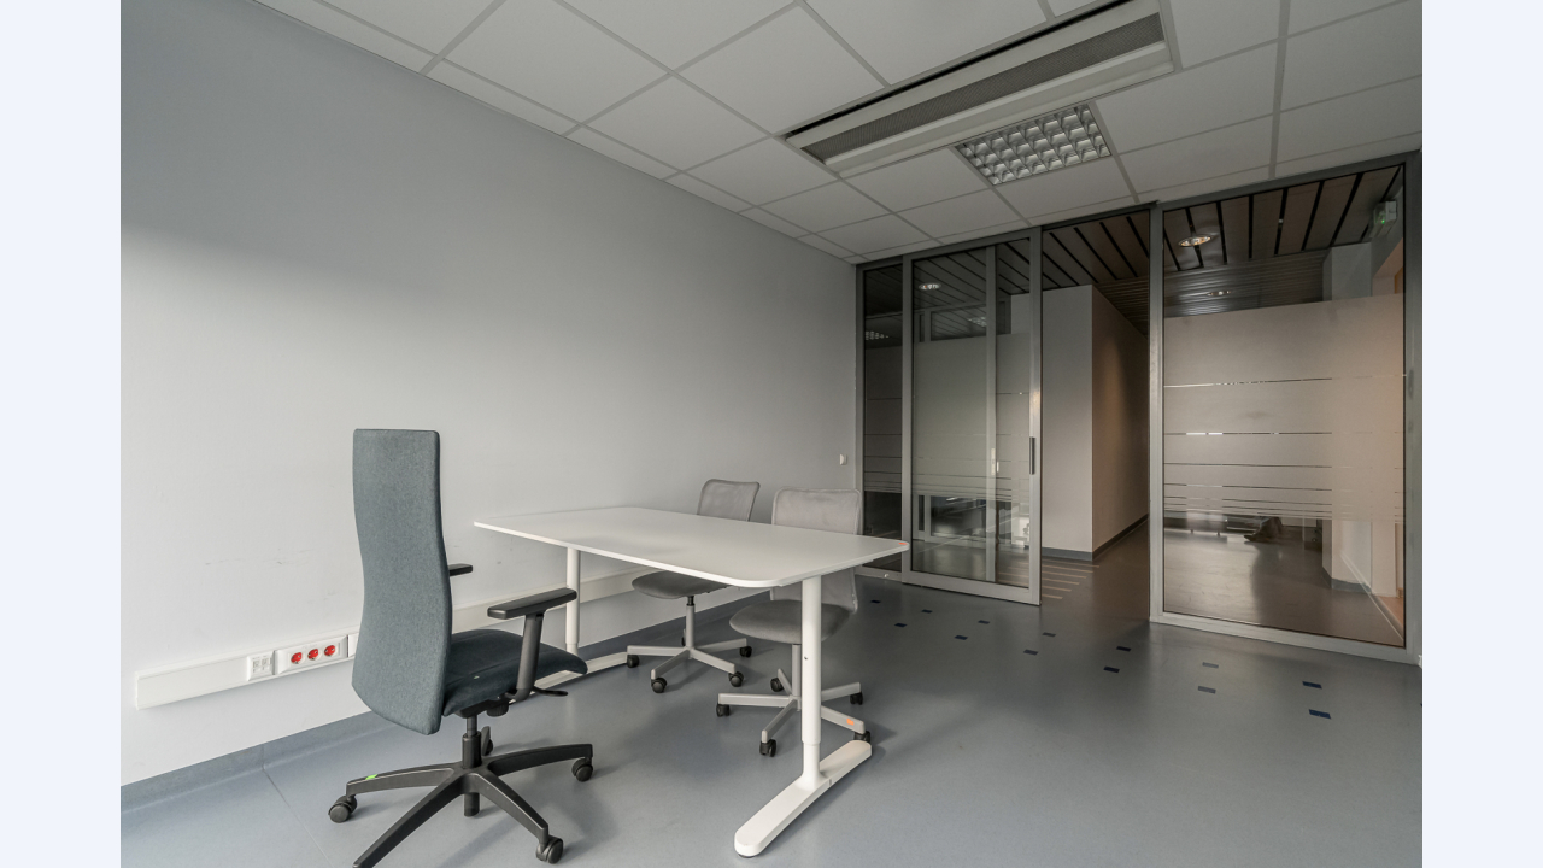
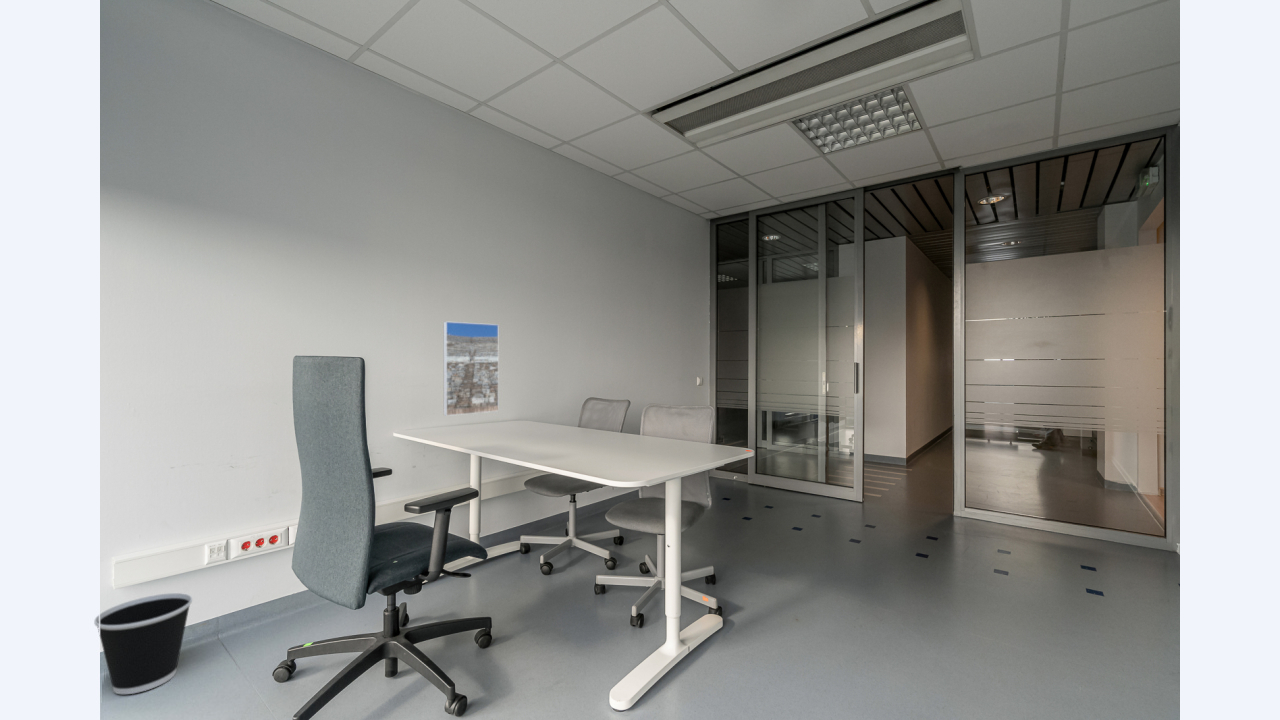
+ wastebasket [93,592,193,695]
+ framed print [443,321,500,417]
